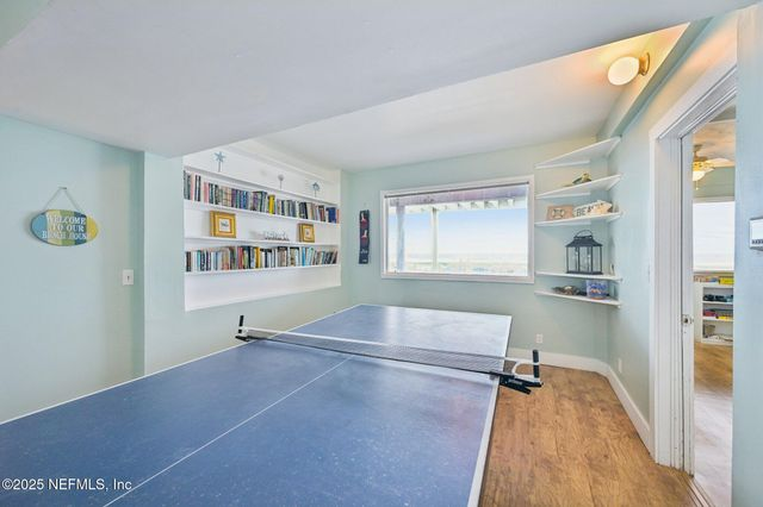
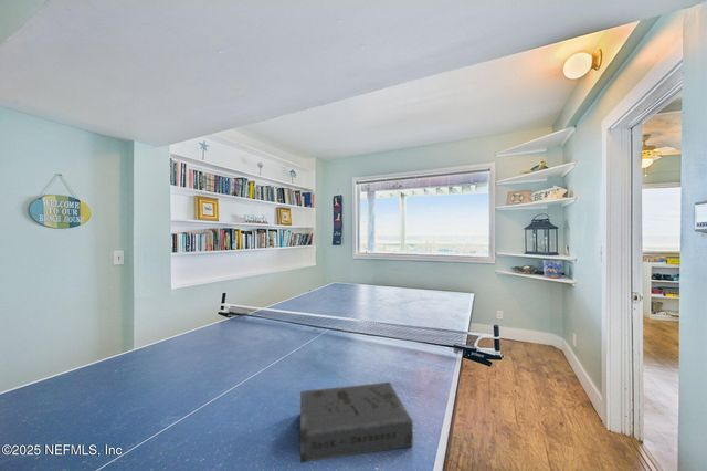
+ book [299,381,413,463]
